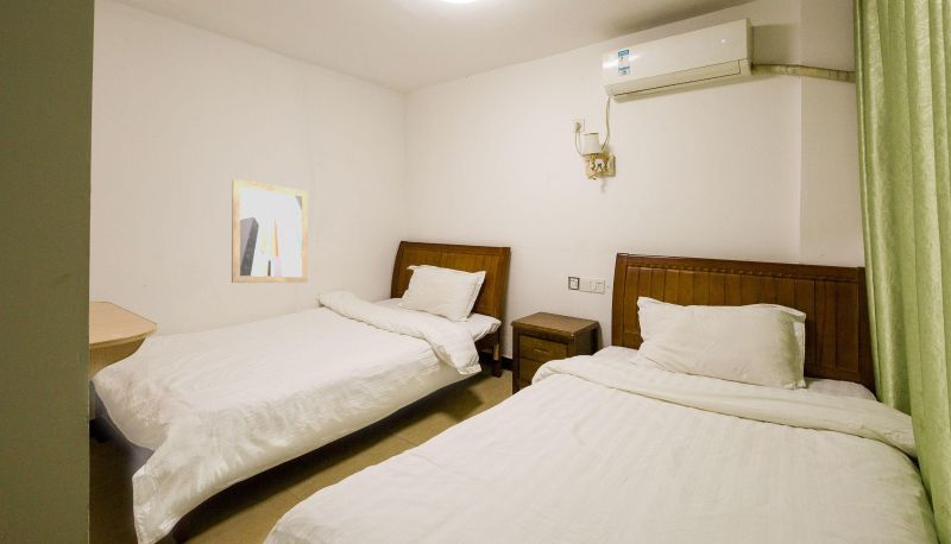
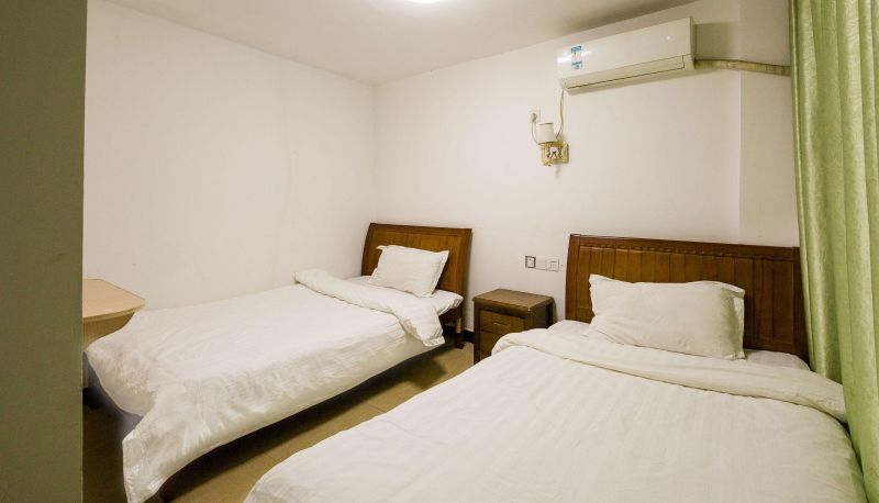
- wall art [231,178,309,284]
